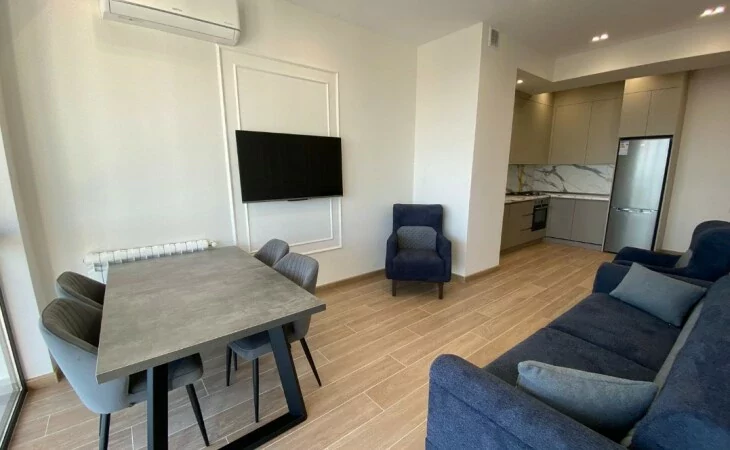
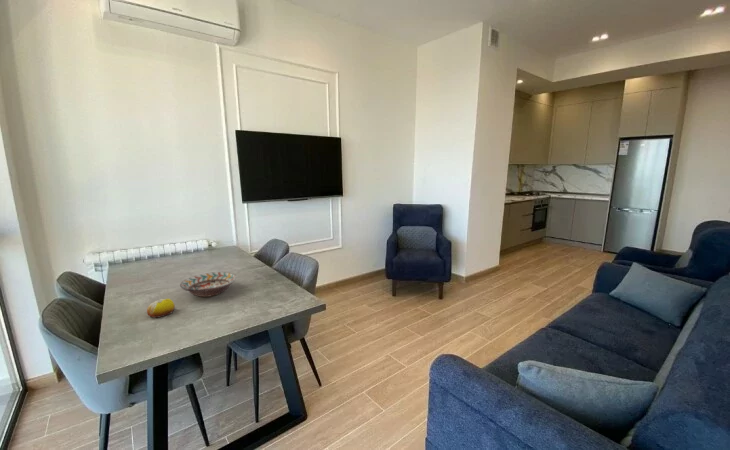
+ decorative bowl [179,271,237,298]
+ fruit [146,298,176,319]
